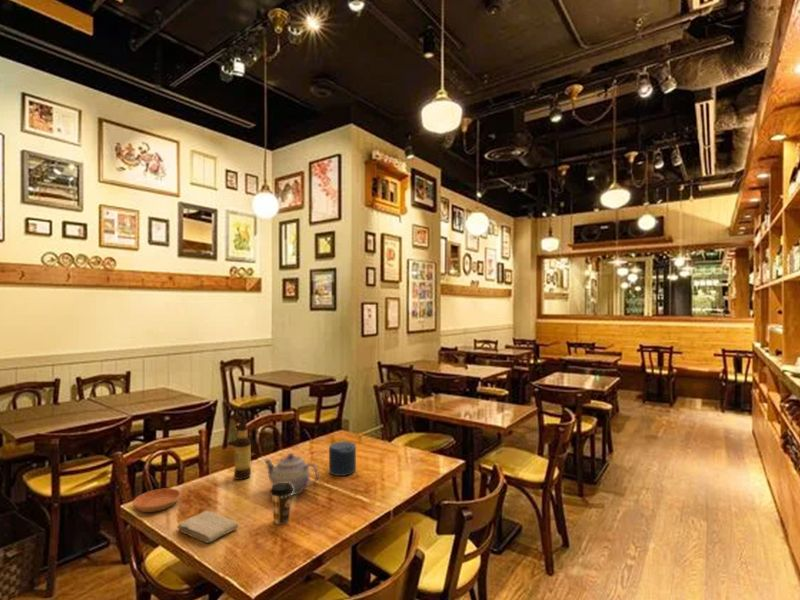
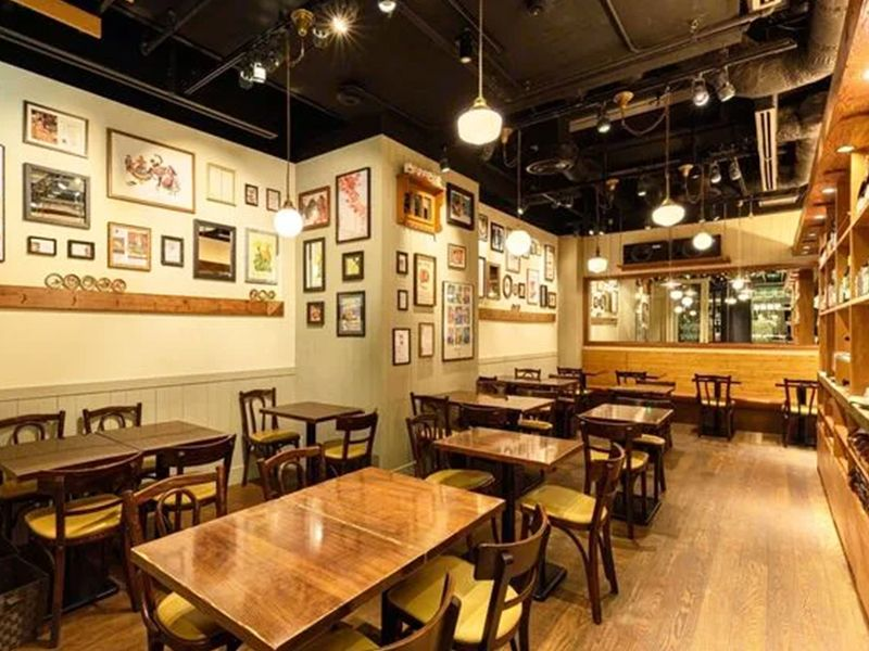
- bottle [233,418,252,481]
- washcloth [177,510,239,543]
- teapot [263,452,320,497]
- coffee cup [269,483,293,525]
- saucer [132,487,182,513]
- candle [328,441,357,477]
